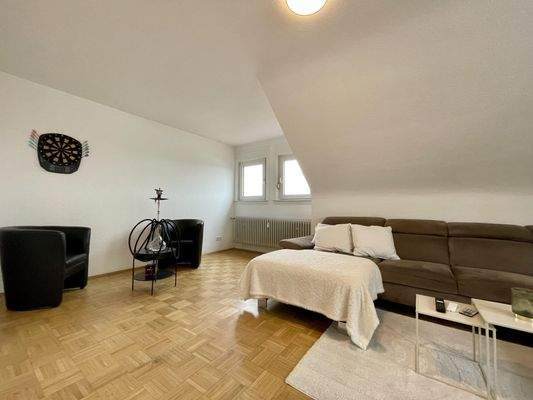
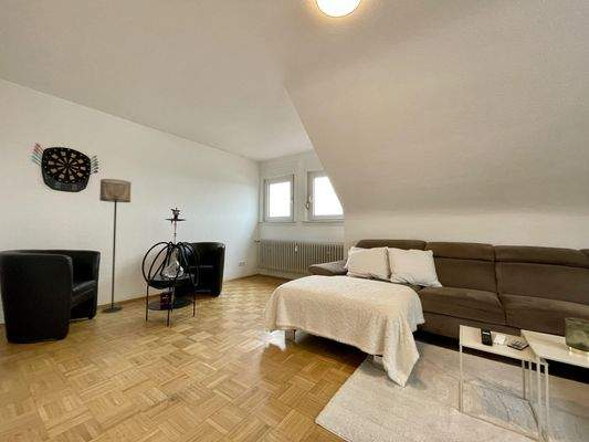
+ floor lamp [98,178,132,314]
